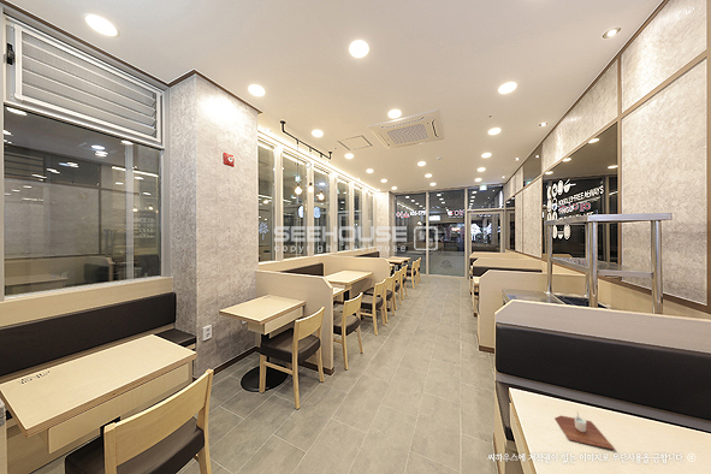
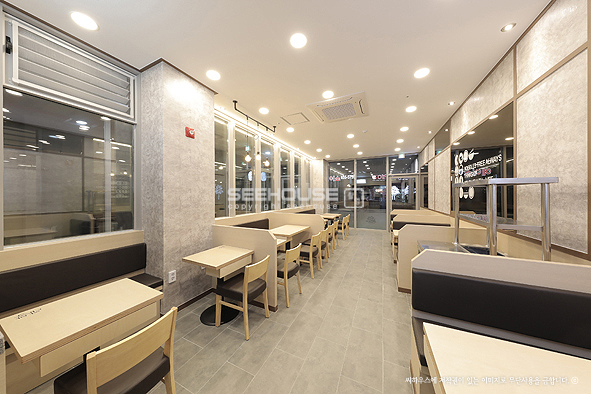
- cup [553,413,616,451]
